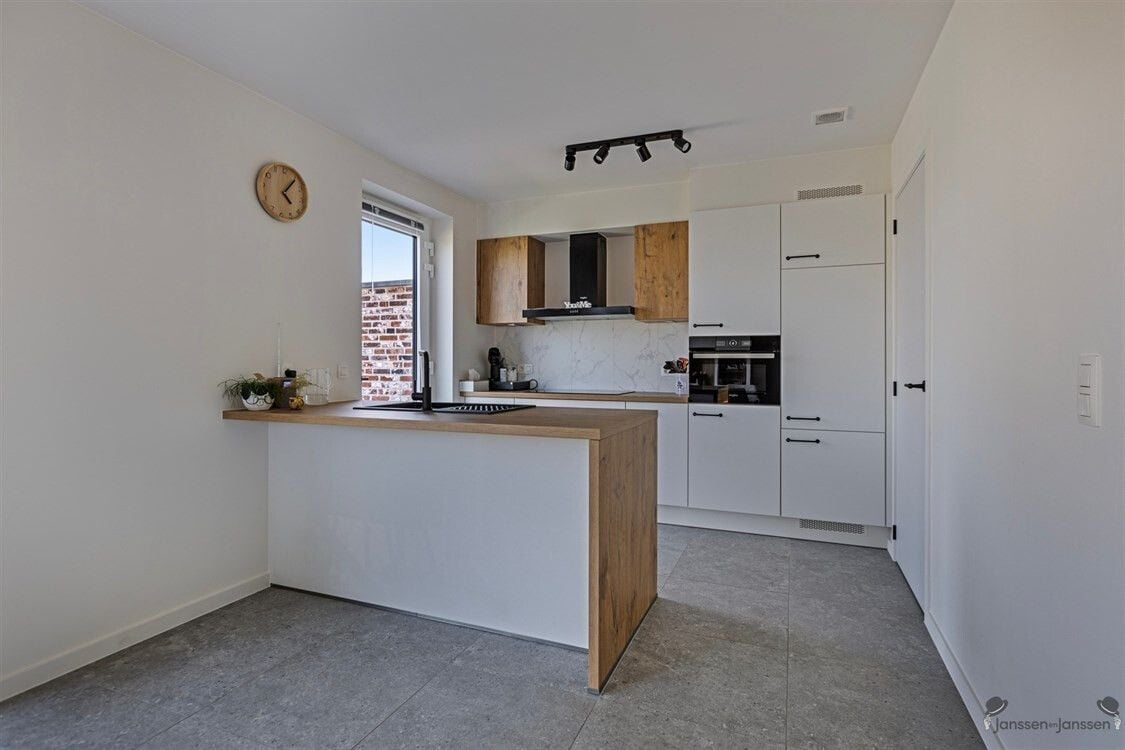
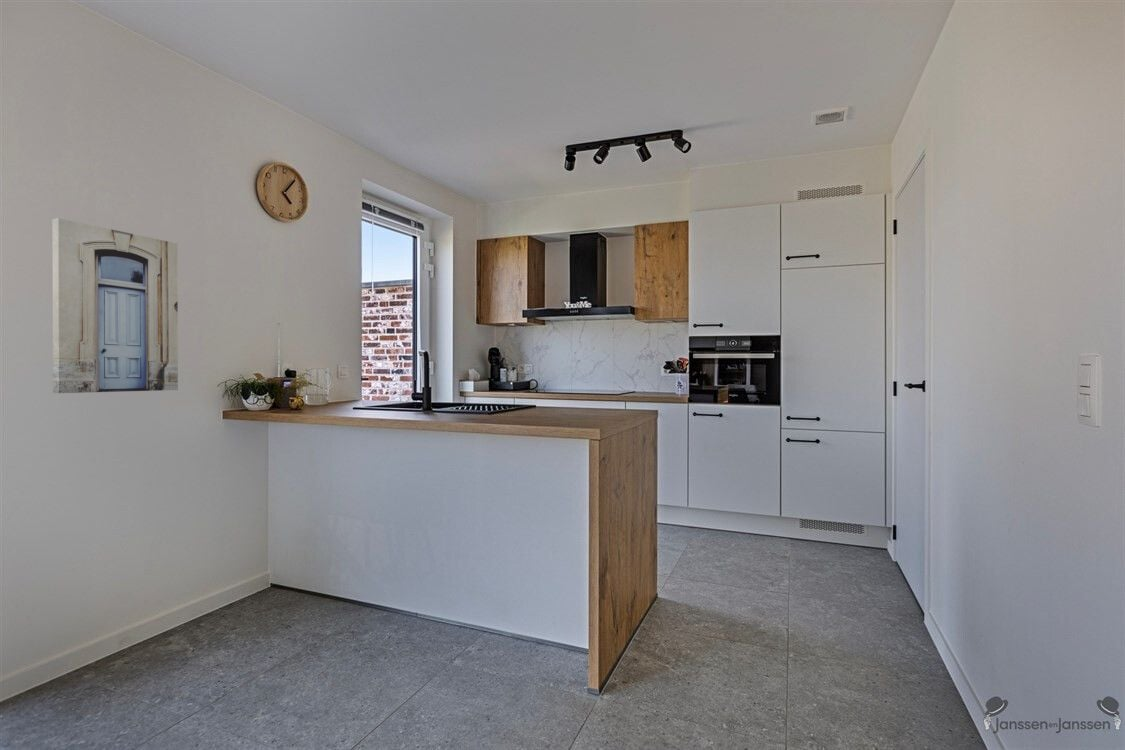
+ wall art [51,217,179,394]
